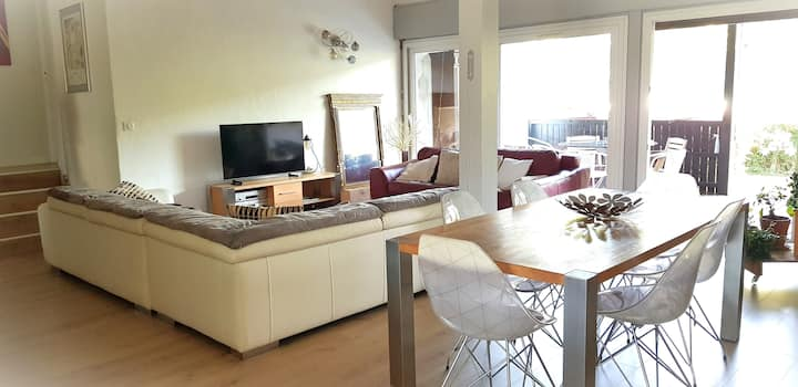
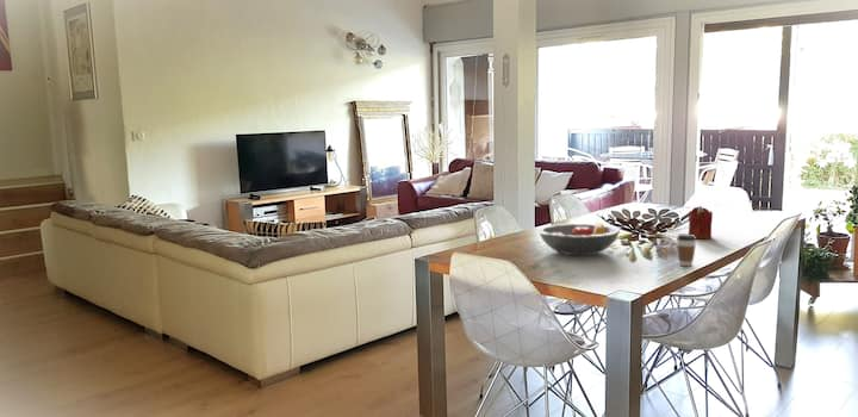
+ candle [688,205,714,239]
+ fruit bowl [537,219,621,256]
+ coffee cup [676,234,697,267]
